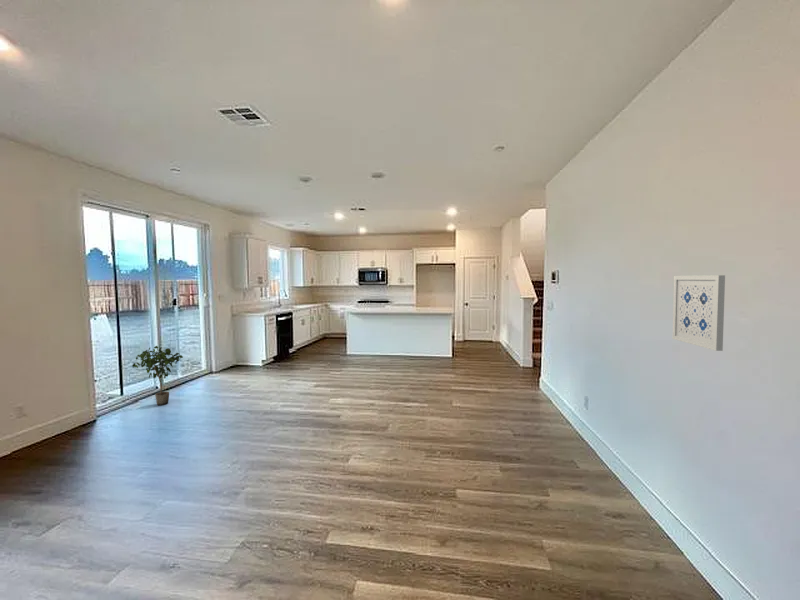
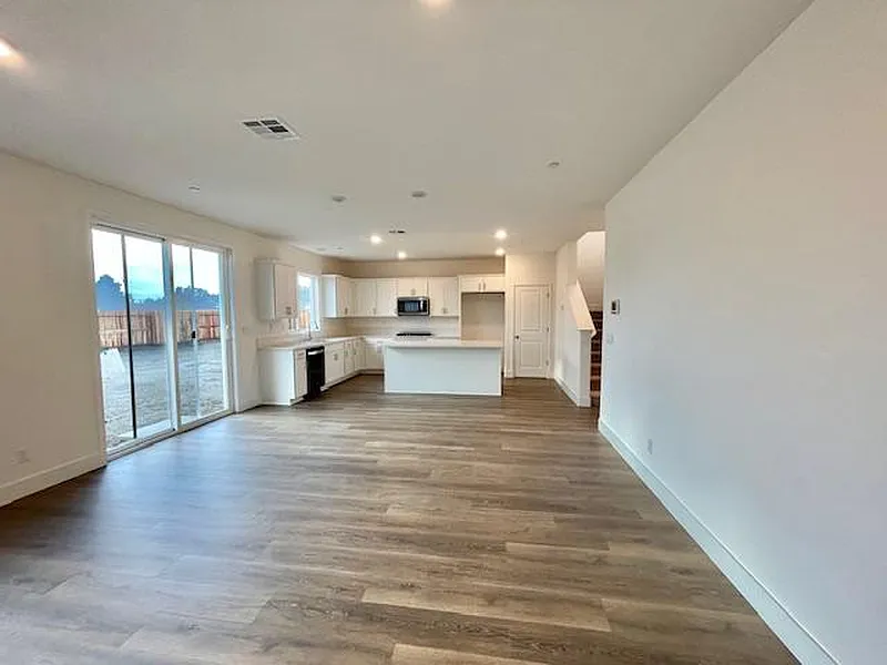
- wall art [671,274,726,352]
- potted plant [131,345,184,406]
